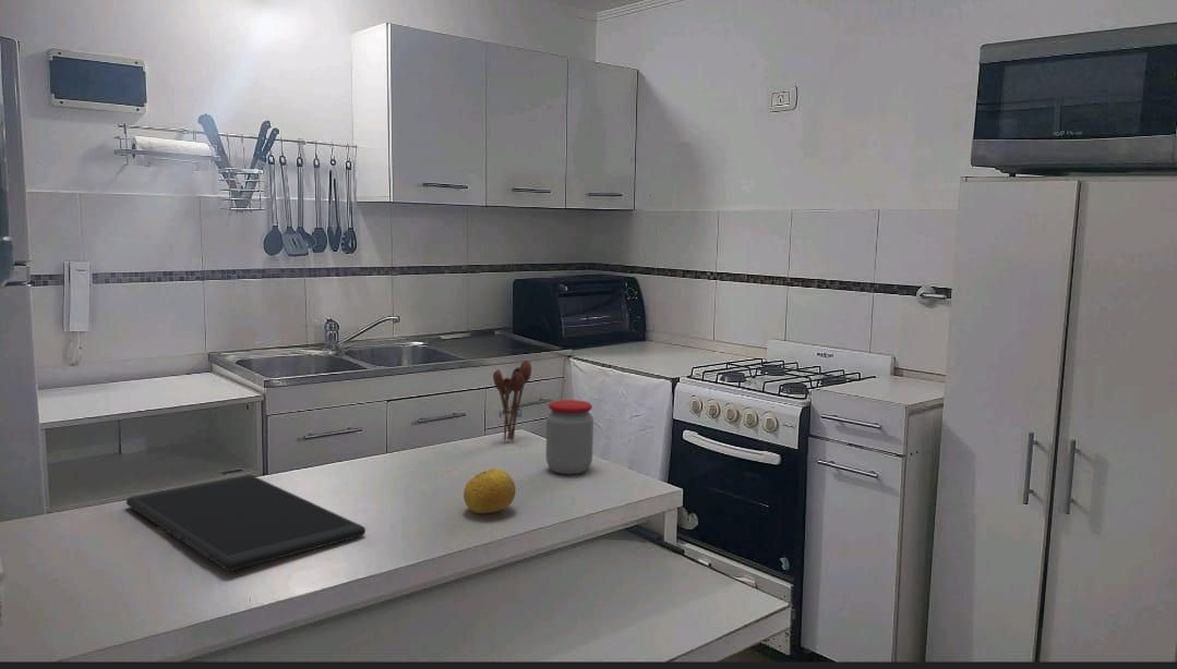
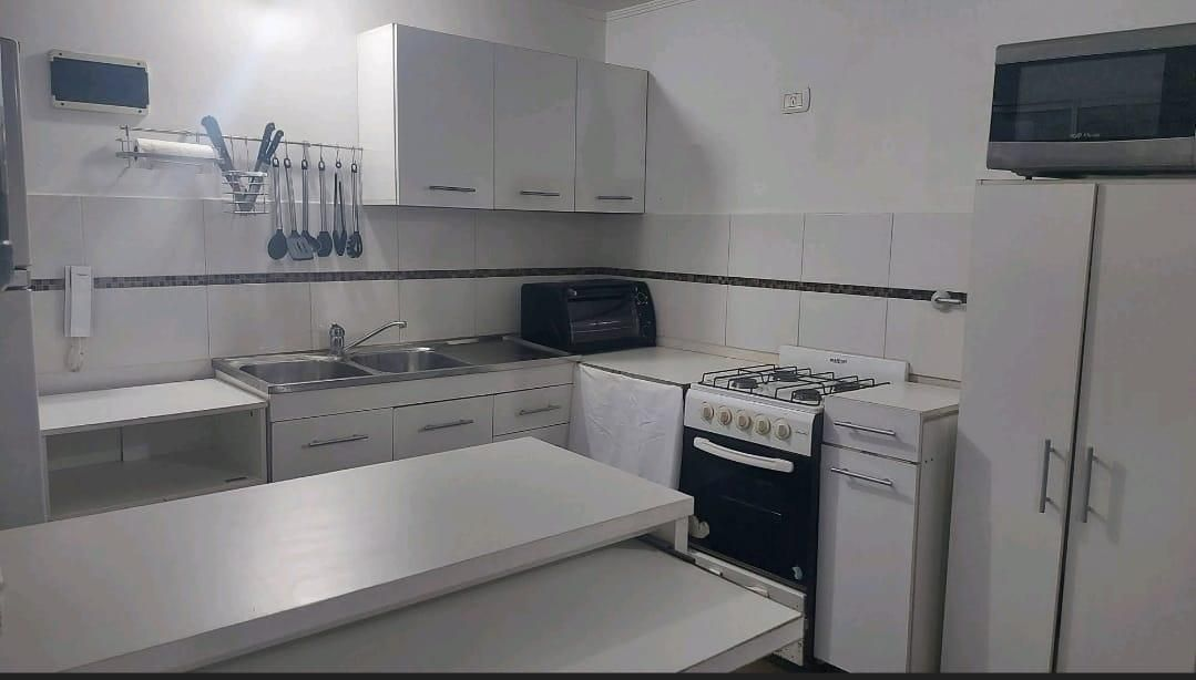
- jar [544,399,594,475]
- utensil holder [492,360,532,442]
- fruit [463,467,517,514]
- cutting board [125,474,367,572]
